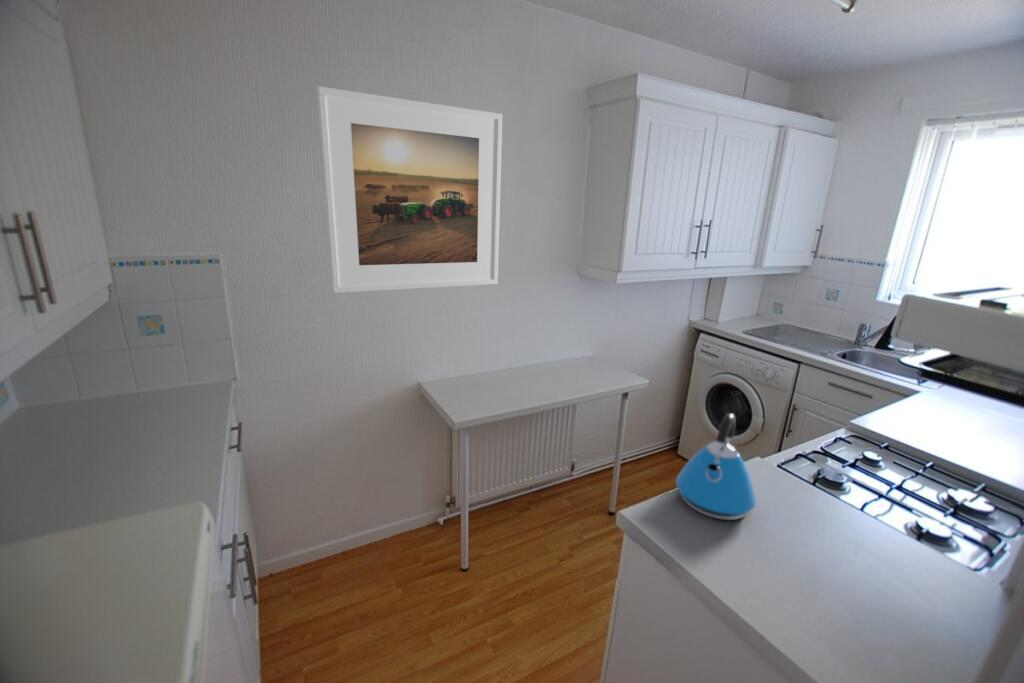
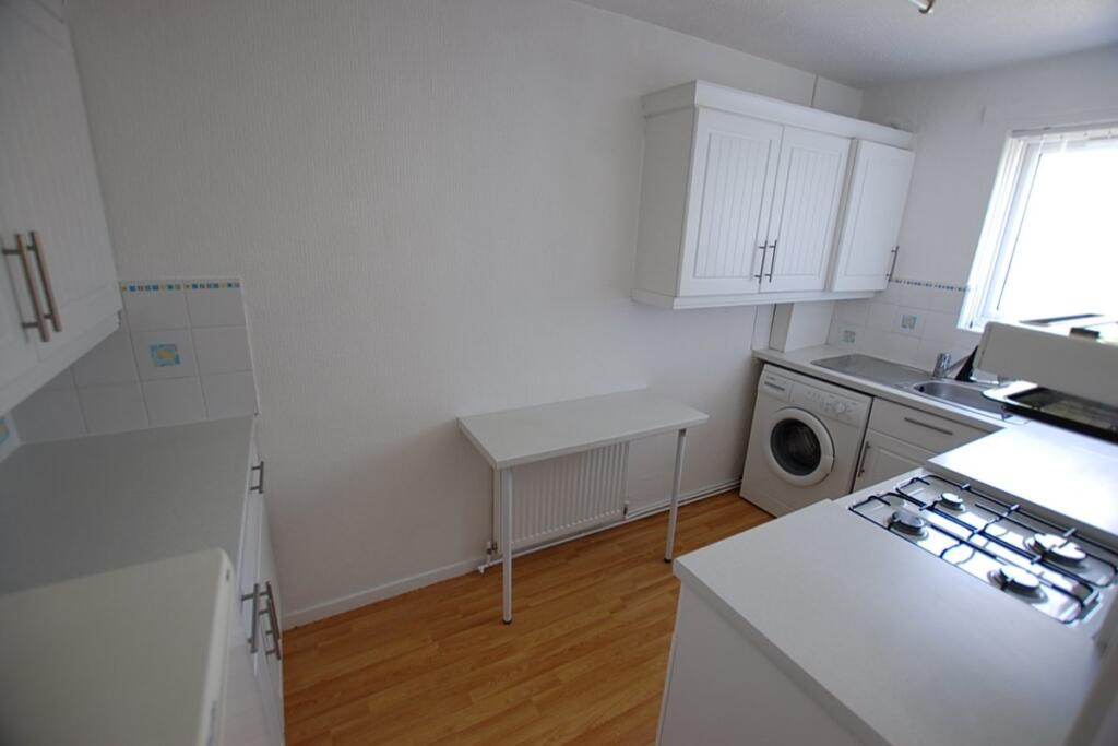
- kettle [675,412,757,521]
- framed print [316,85,503,294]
